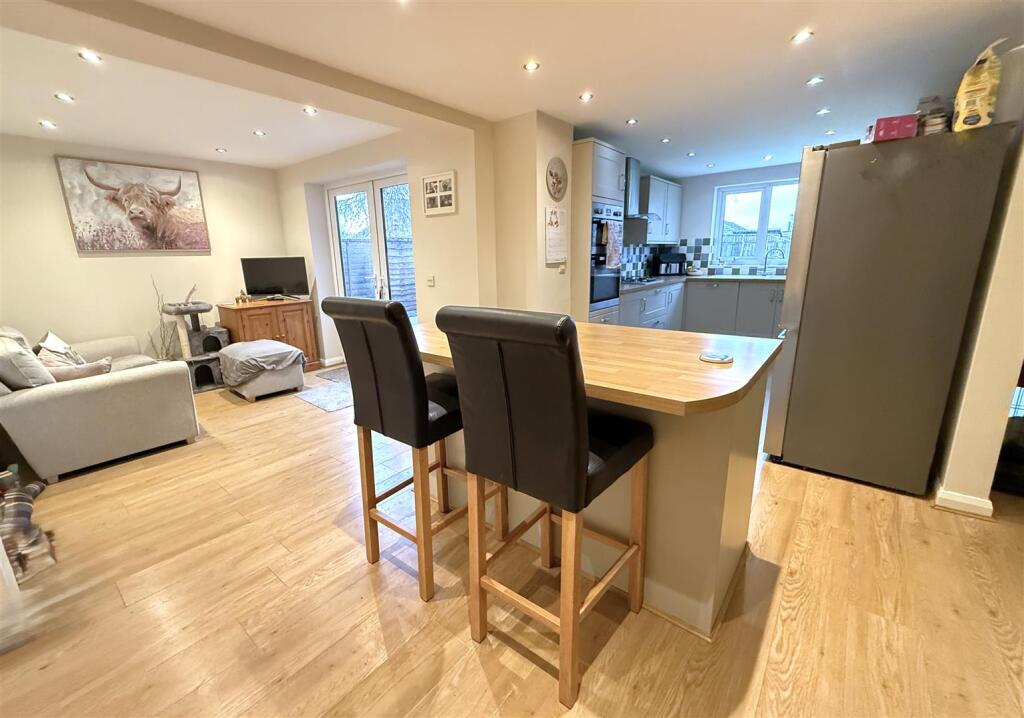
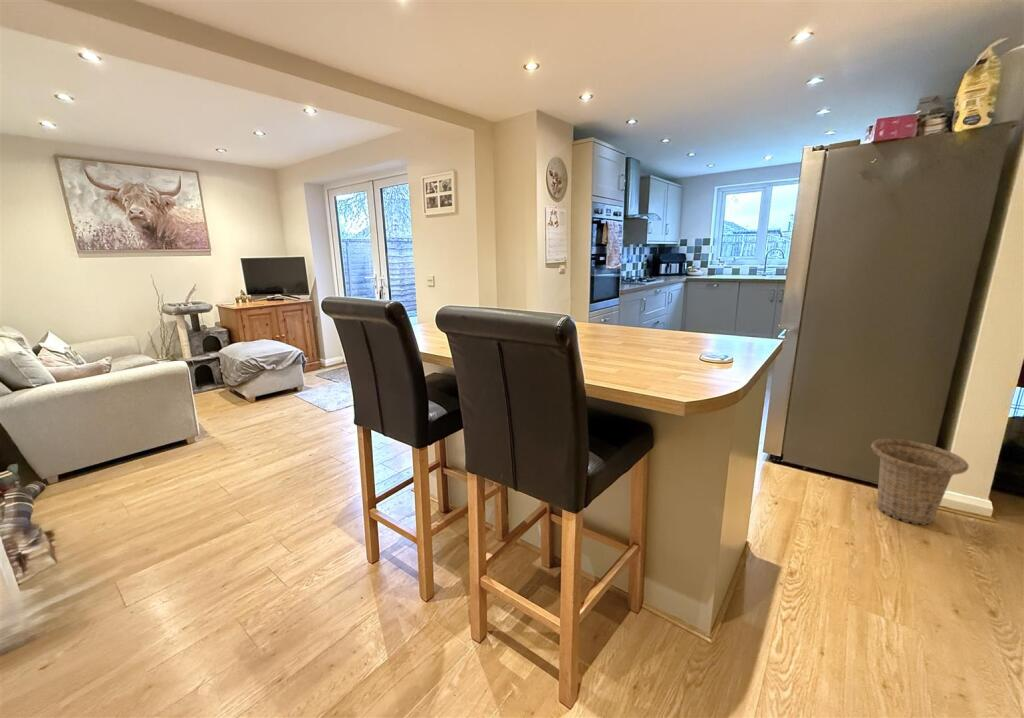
+ basket [870,438,970,526]
